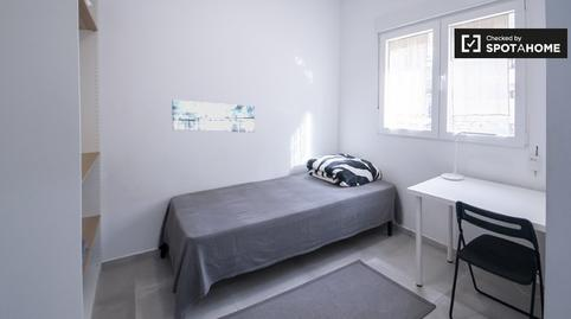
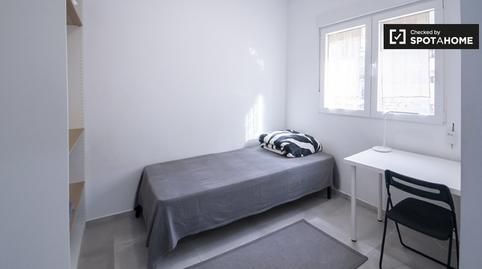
- wall art [171,98,256,134]
